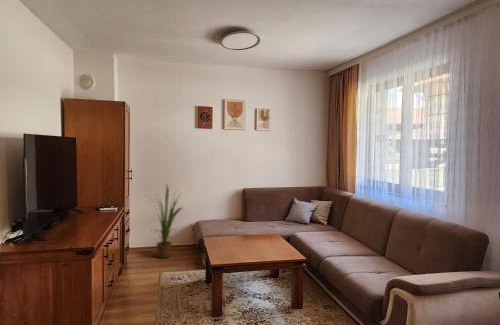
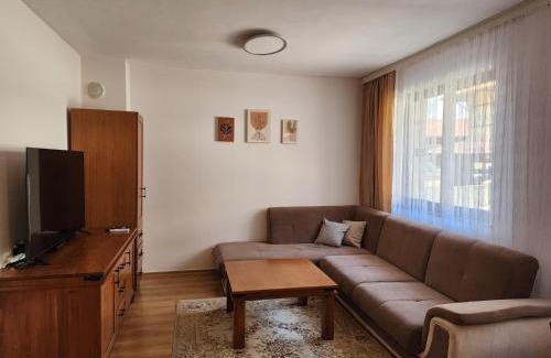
- house plant [142,183,184,259]
